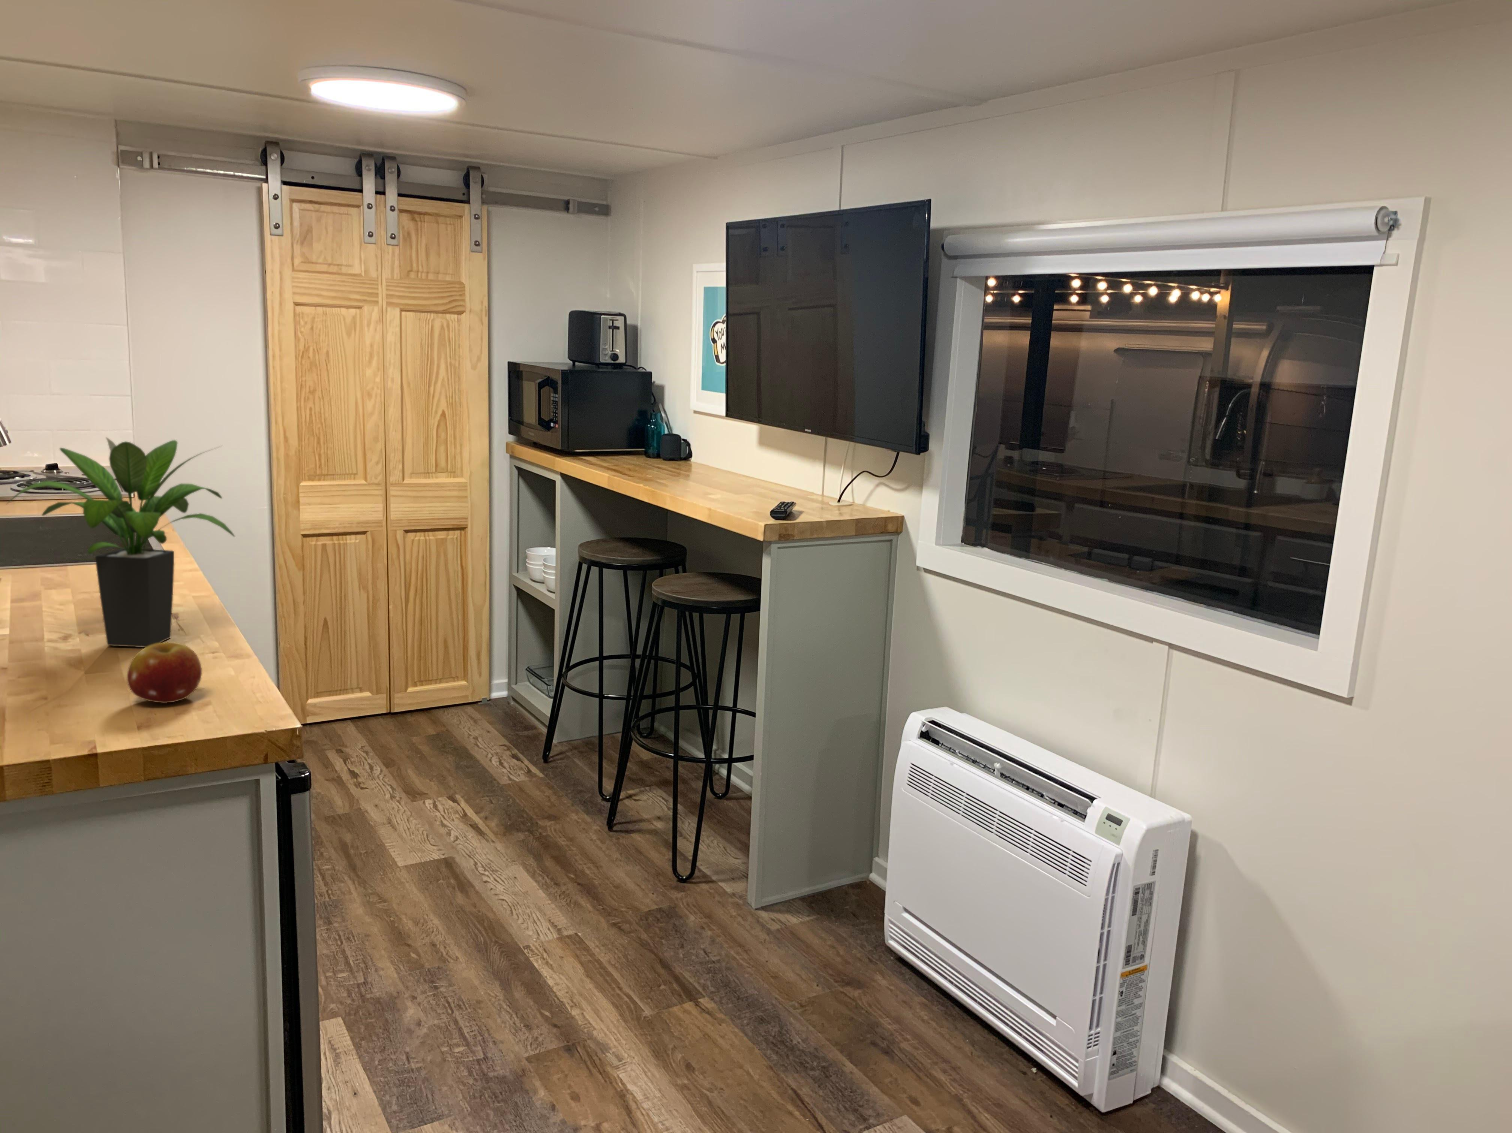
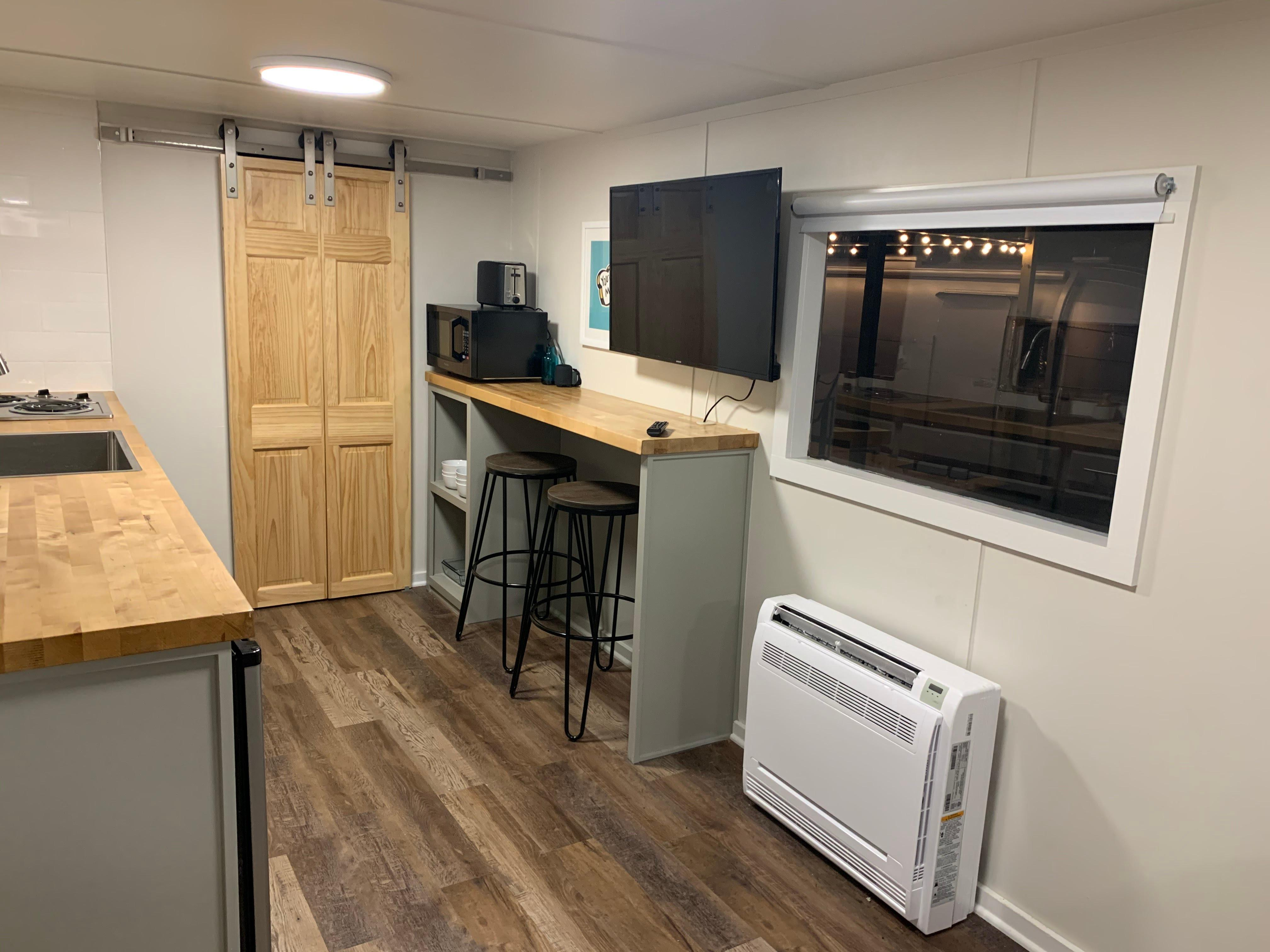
- fruit [126,641,202,703]
- potted plant [6,437,236,647]
